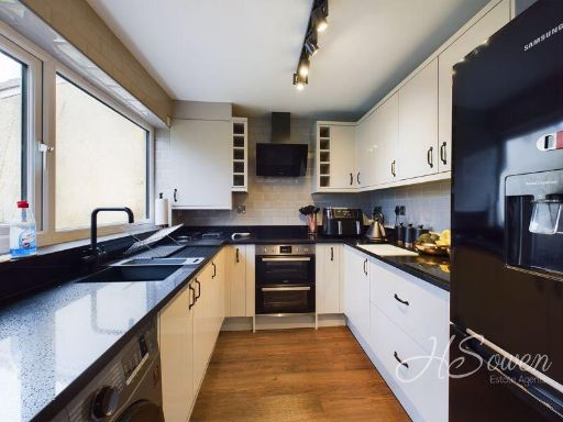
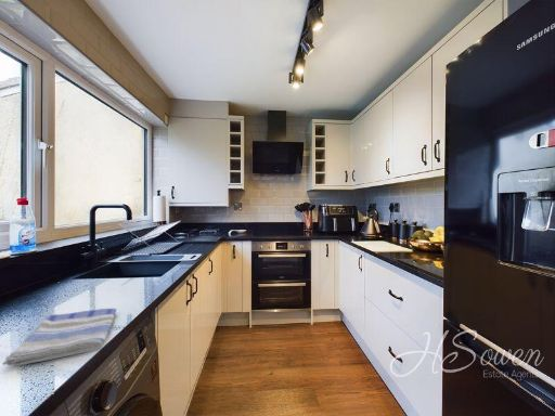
+ dish towel [2,308,117,367]
